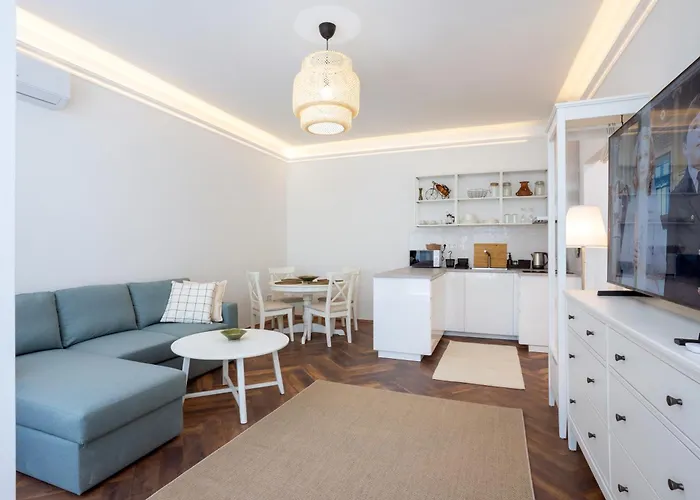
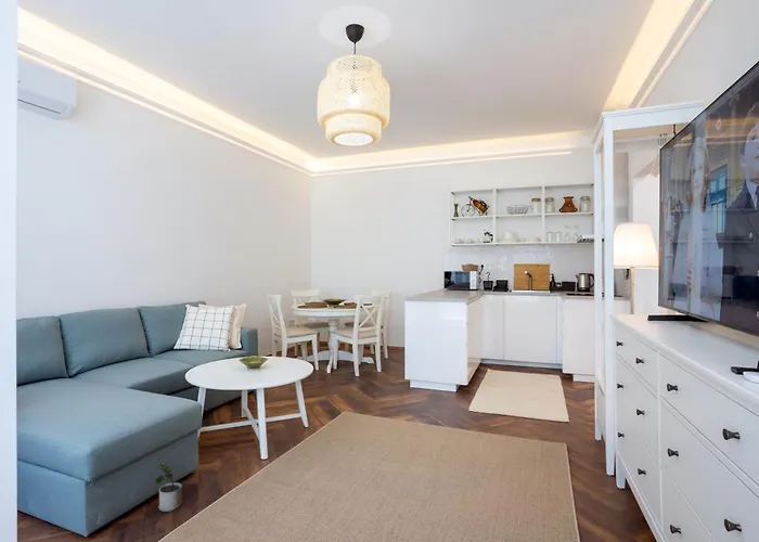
+ potted plant [152,455,183,513]
